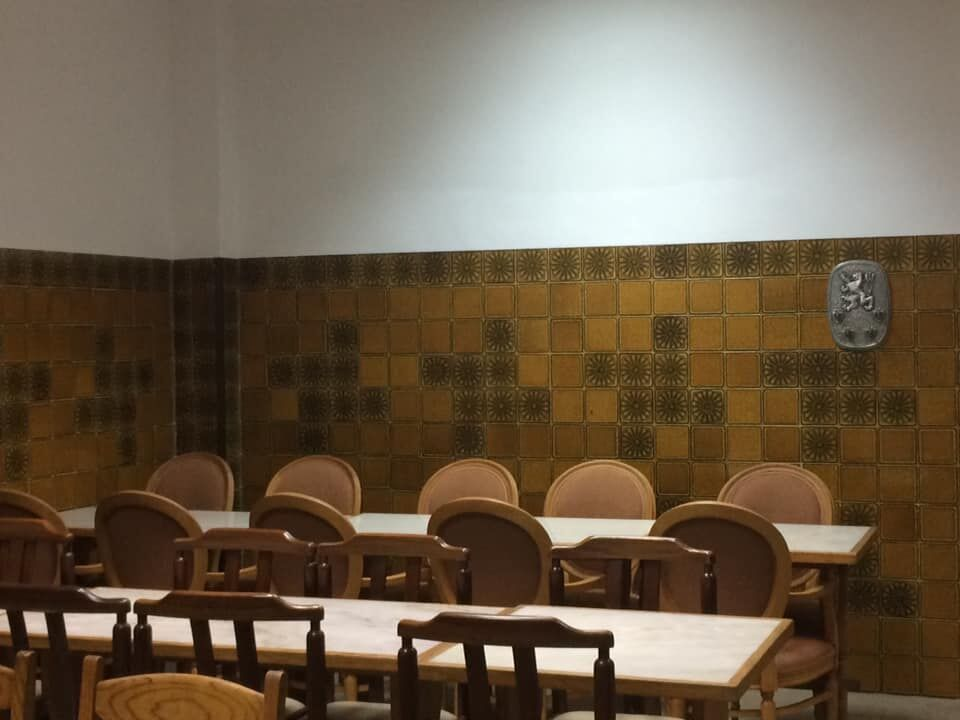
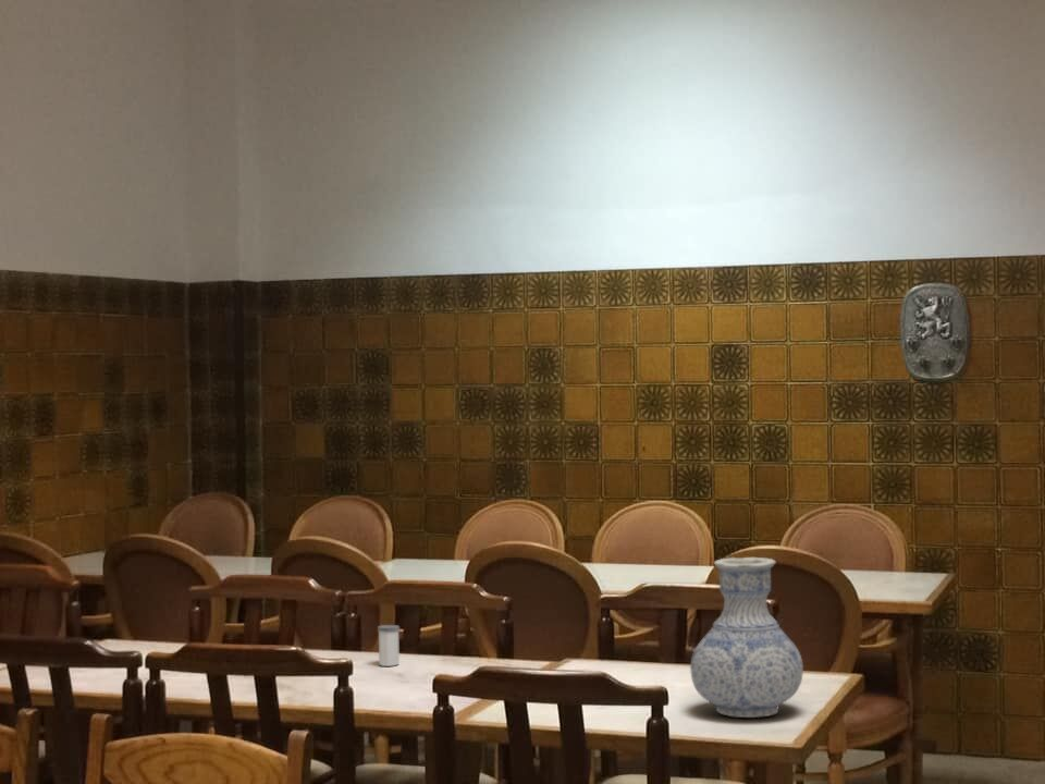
+ vase [689,556,804,719]
+ salt shaker [377,624,401,667]
